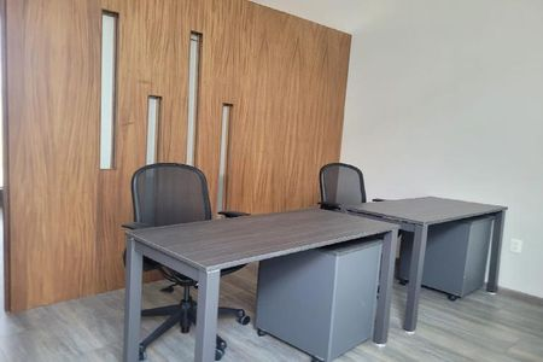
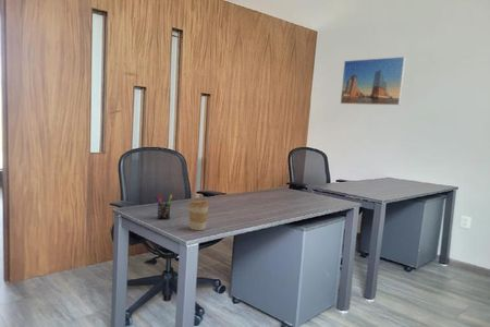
+ coffee cup [187,198,210,231]
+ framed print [340,56,407,106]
+ pen holder [154,192,173,220]
